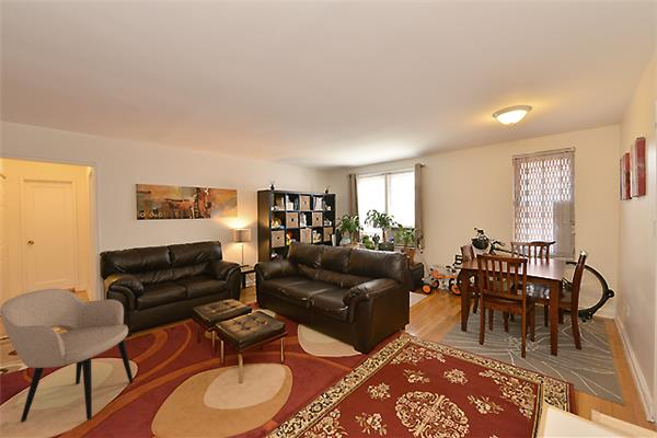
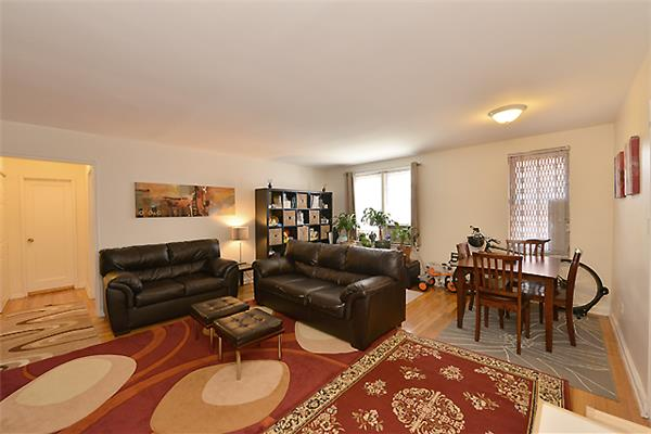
- armchair [0,288,135,423]
